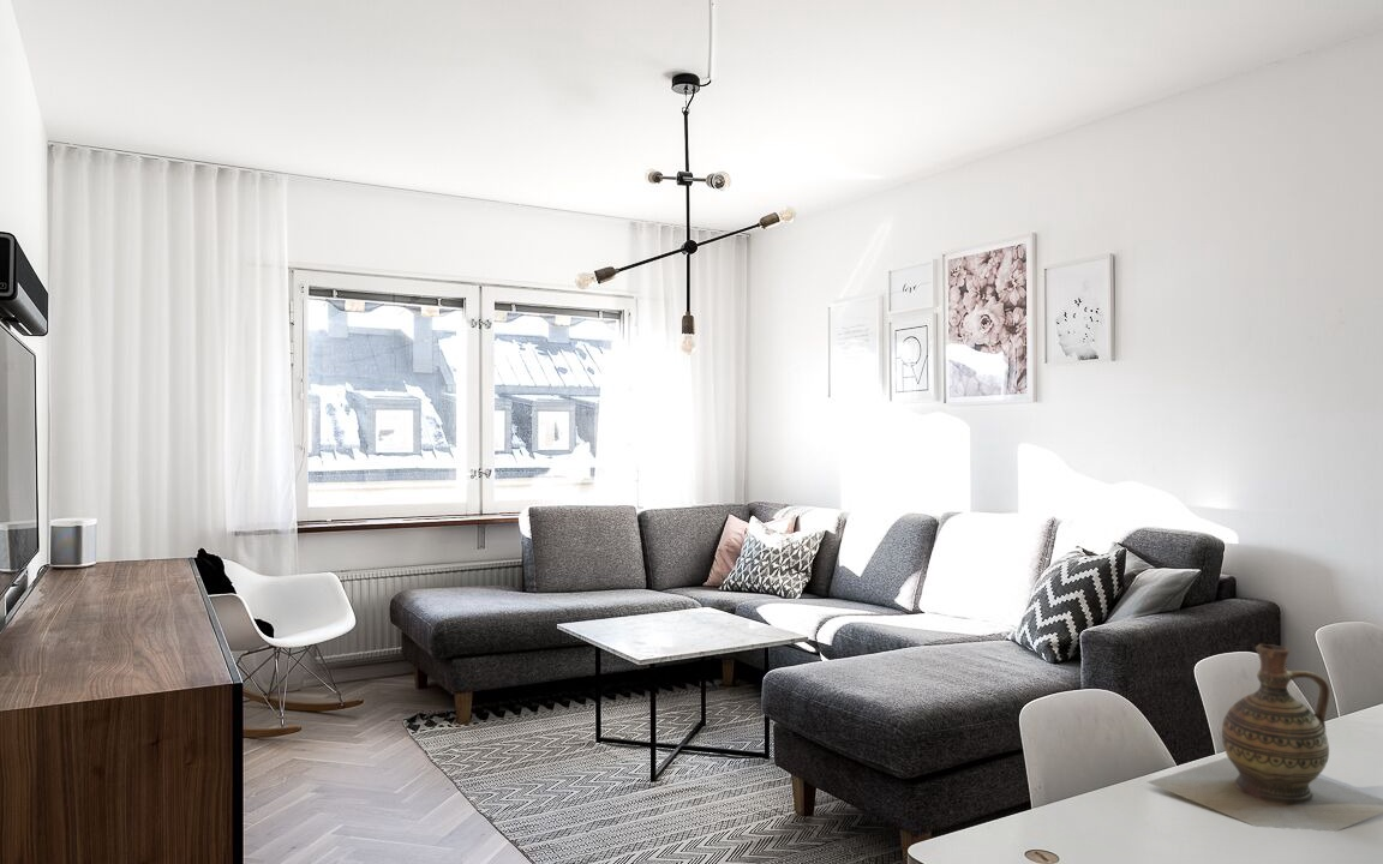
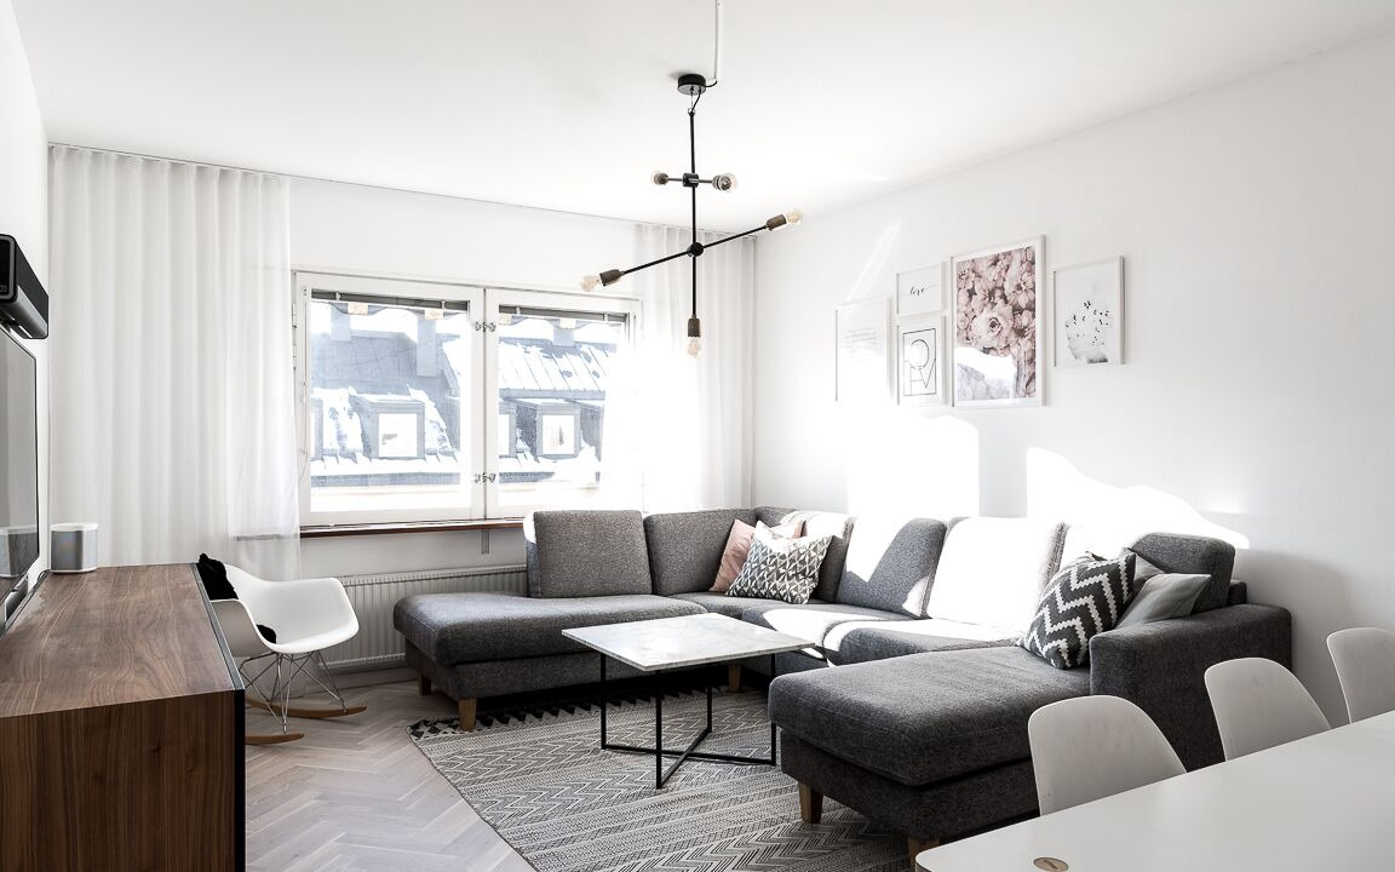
- ceramic jug [1145,643,1383,833]
